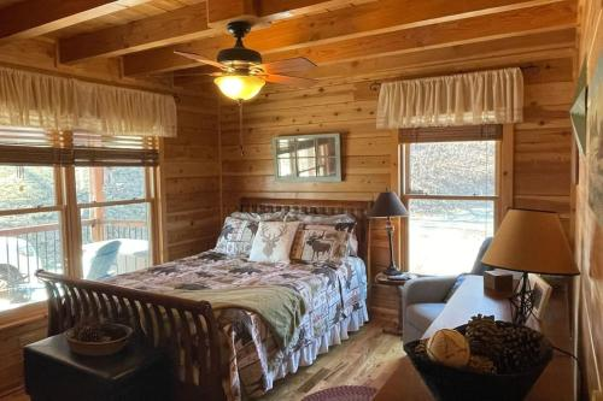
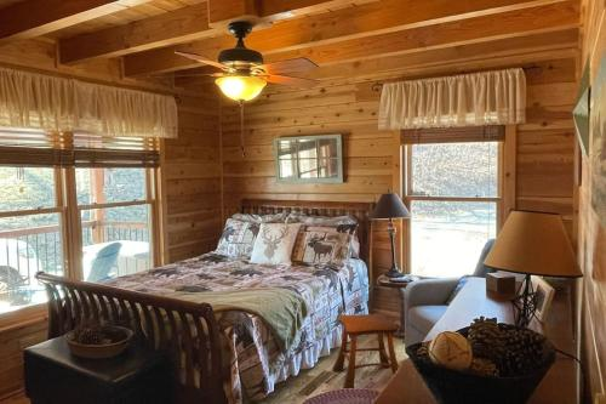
+ stool [331,312,400,389]
